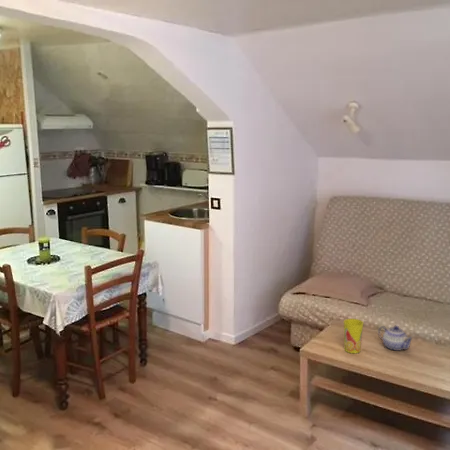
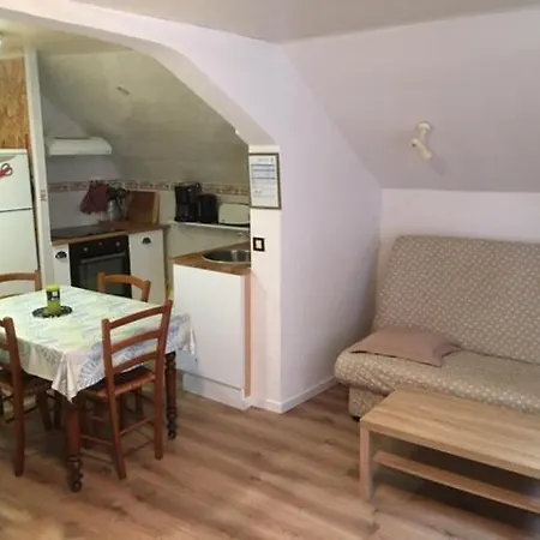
- cup [343,318,364,354]
- teapot [377,324,414,352]
